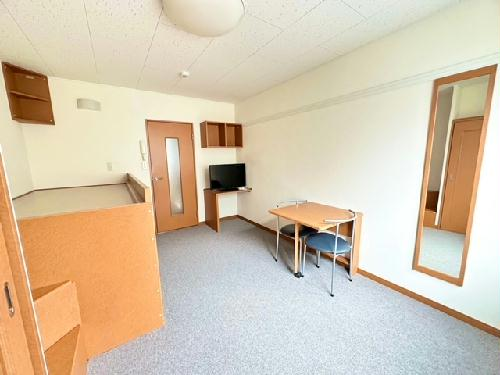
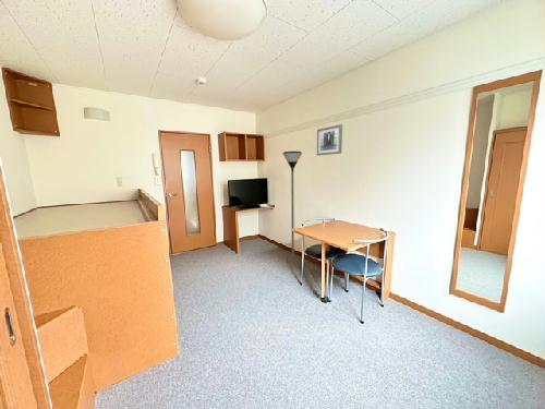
+ floor lamp [281,151,303,258]
+ wall art [316,123,343,156]
